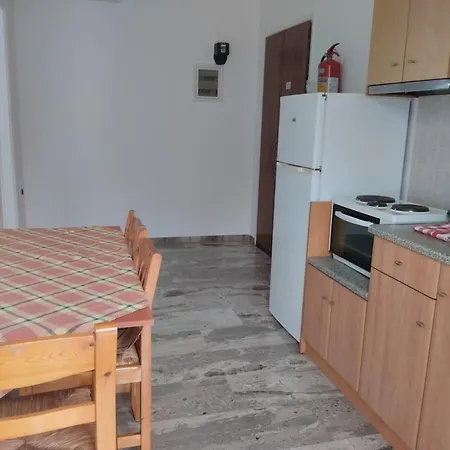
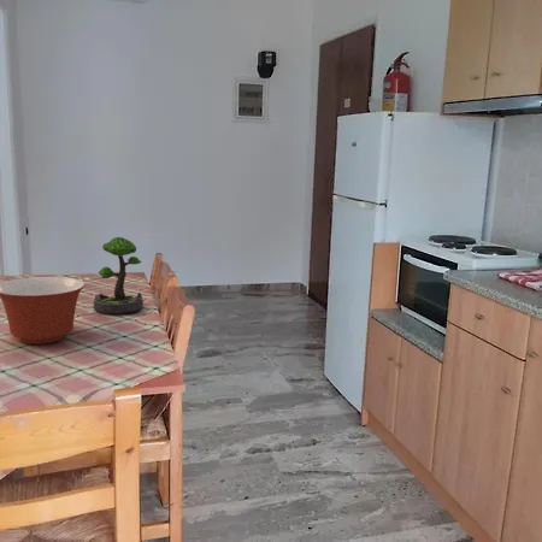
+ plant [93,236,145,316]
+ mixing bowl [0,276,86,346]
